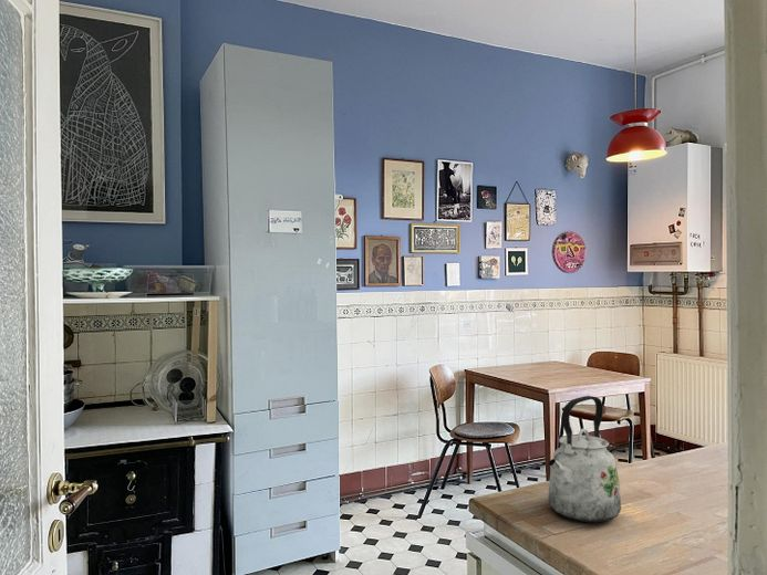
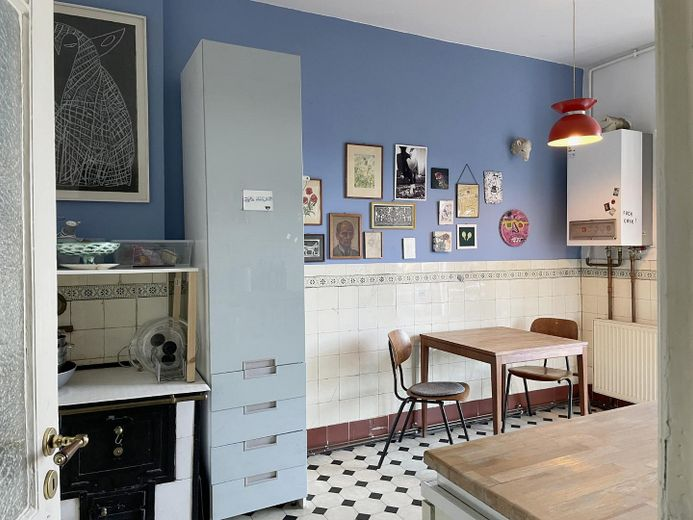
- kettle [547,395,622,523]
